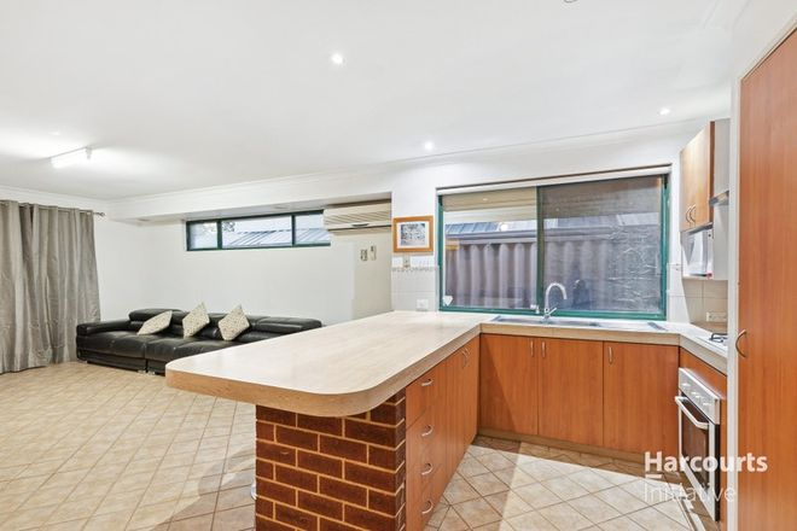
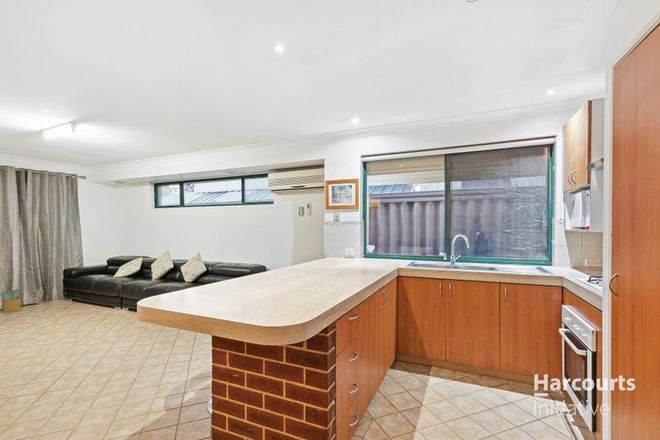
+ potted plant [0,288,22,314]
